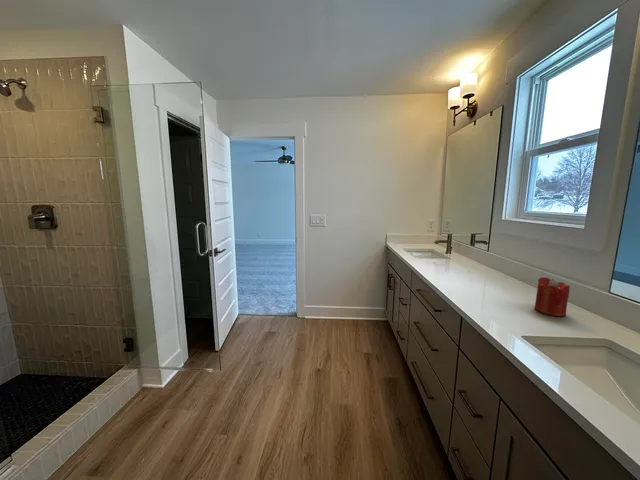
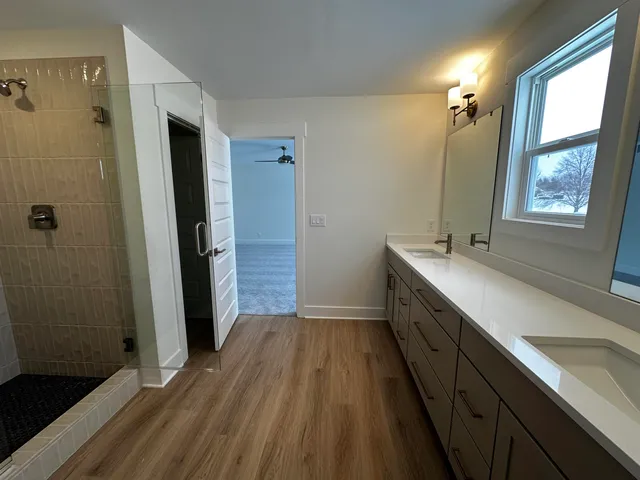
- candle [534,276,571,317]
